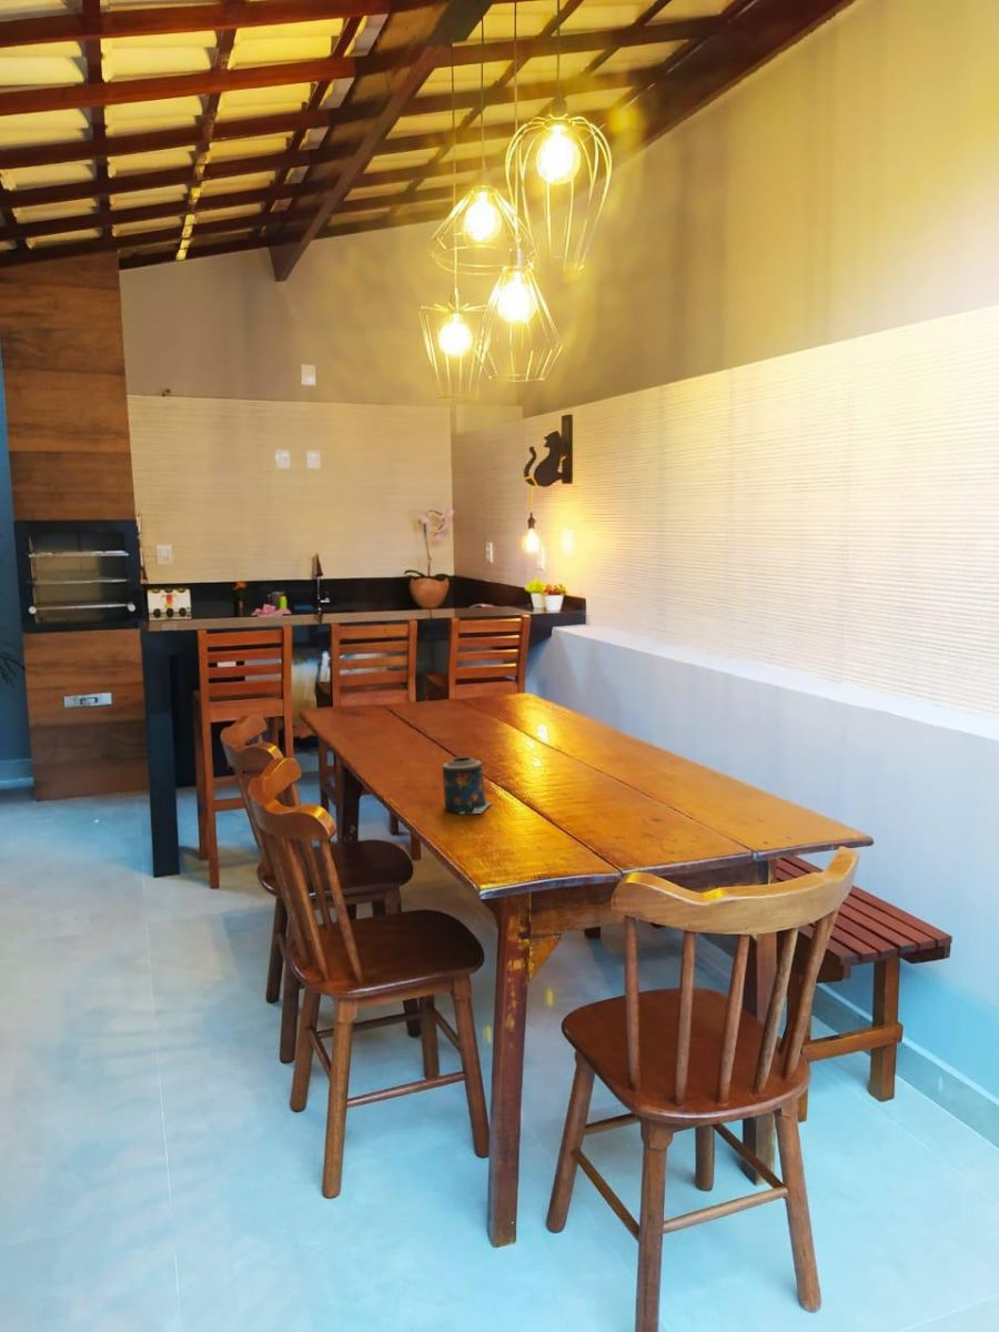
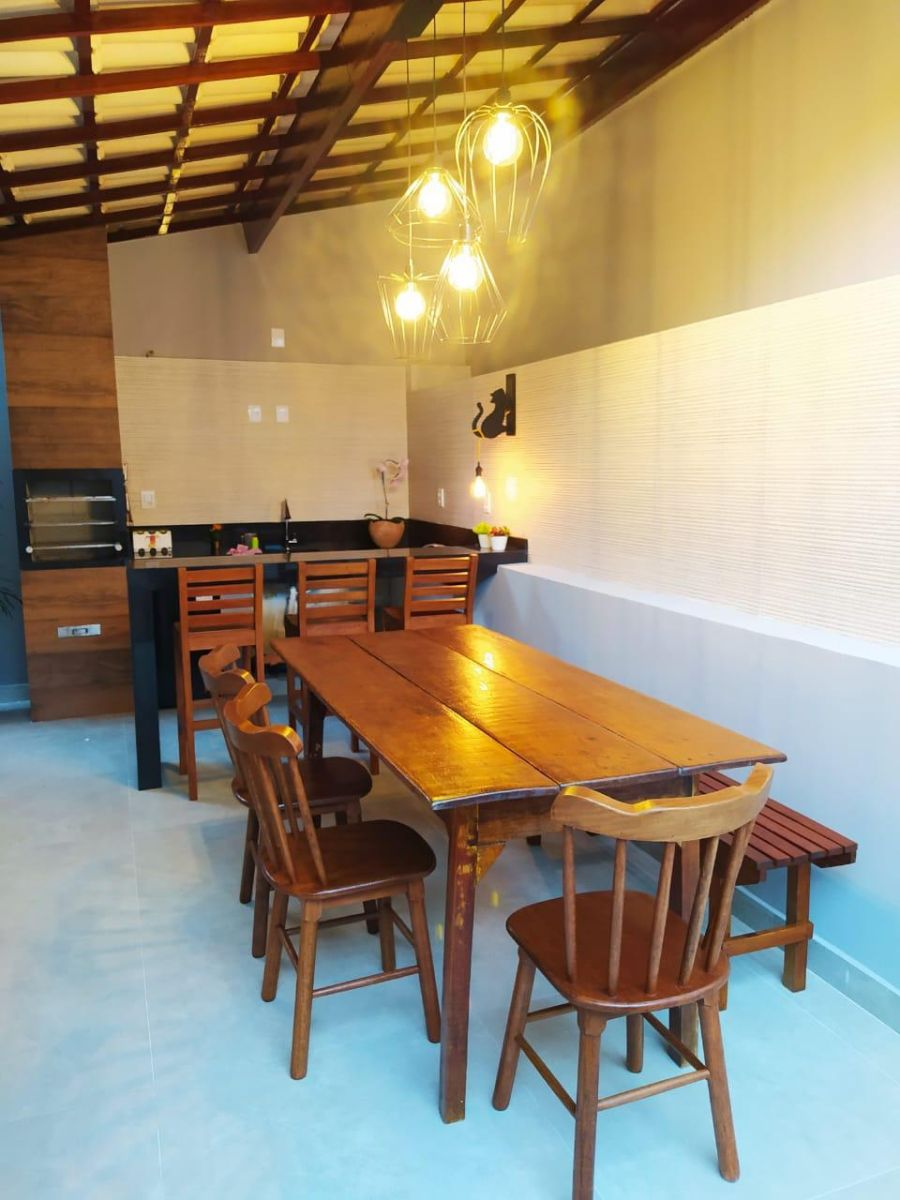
- candle [441,756,493,815]
